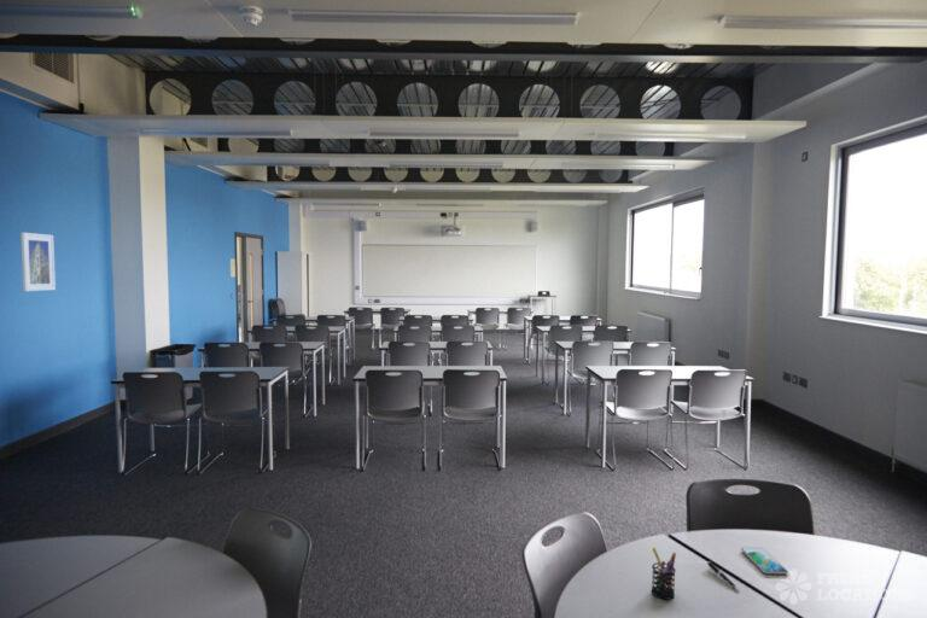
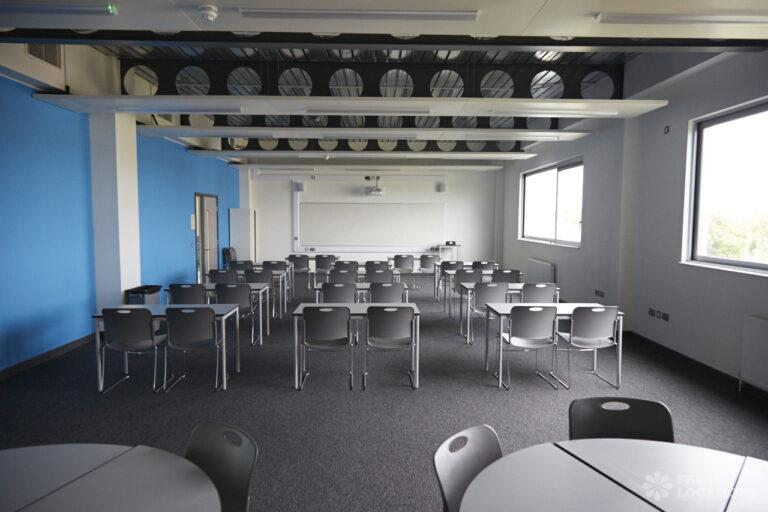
- pen [706,560,741,593]
- smartphone [740,547,789,575]
- pen holder [651,547,677,601]
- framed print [19,232,57,292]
